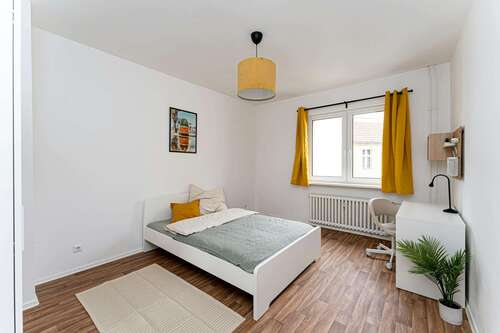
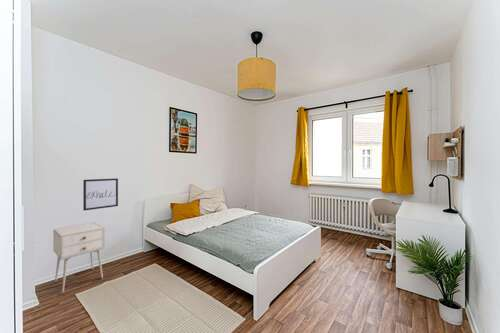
+ wall art [82,177,119,211]
+ nightstand [52,221,105,294]
